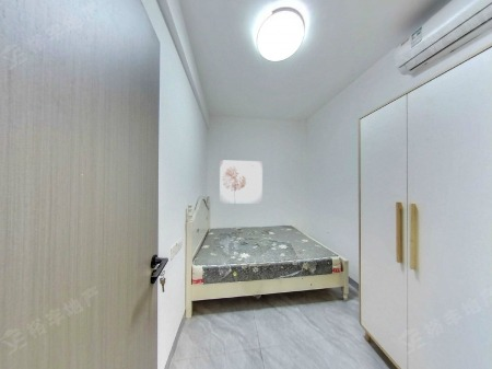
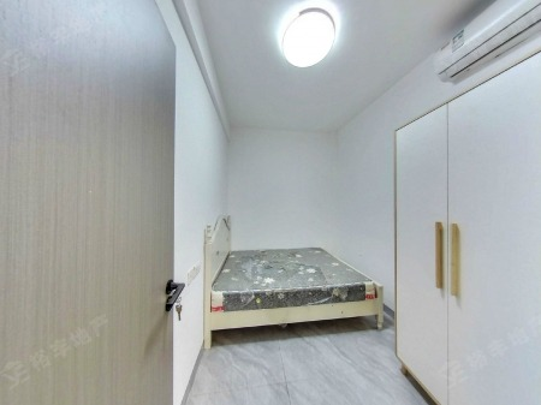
- wall art [219,159,263,205]
